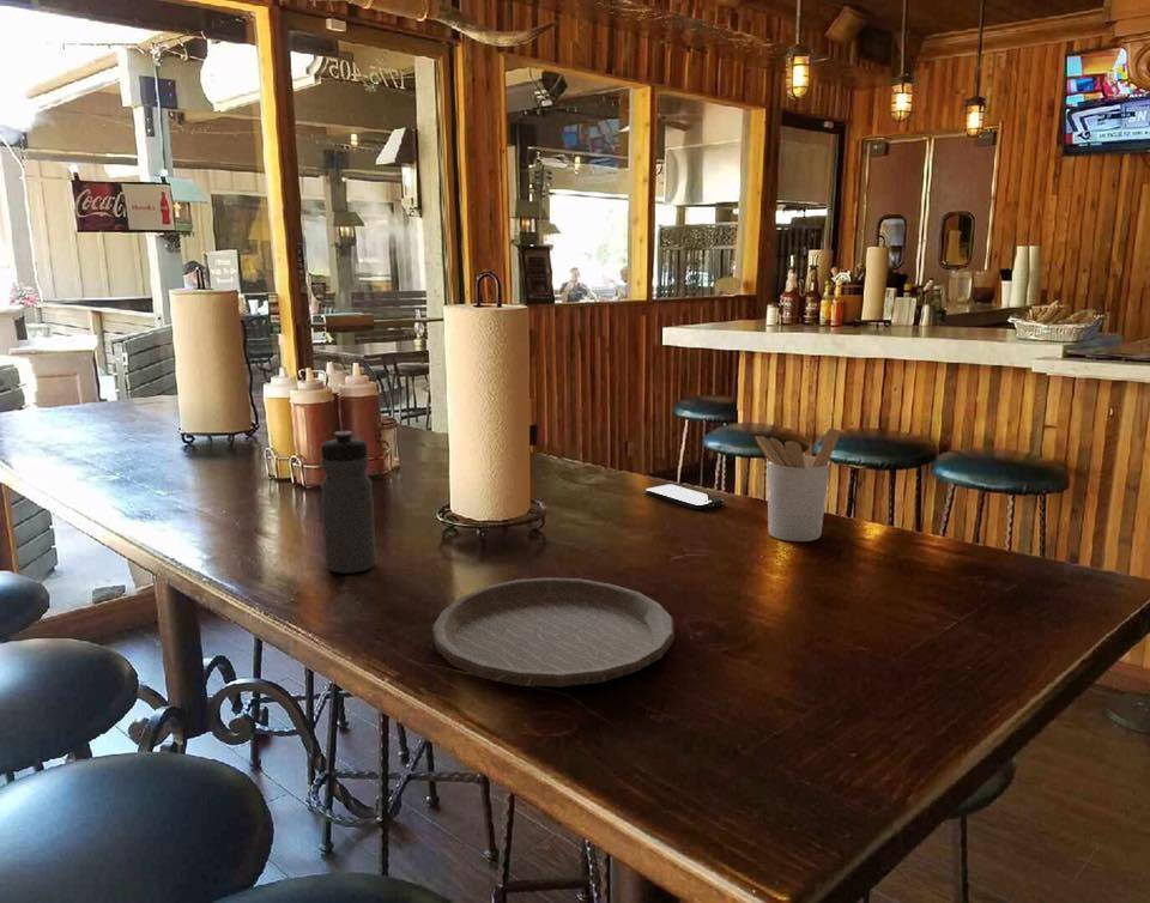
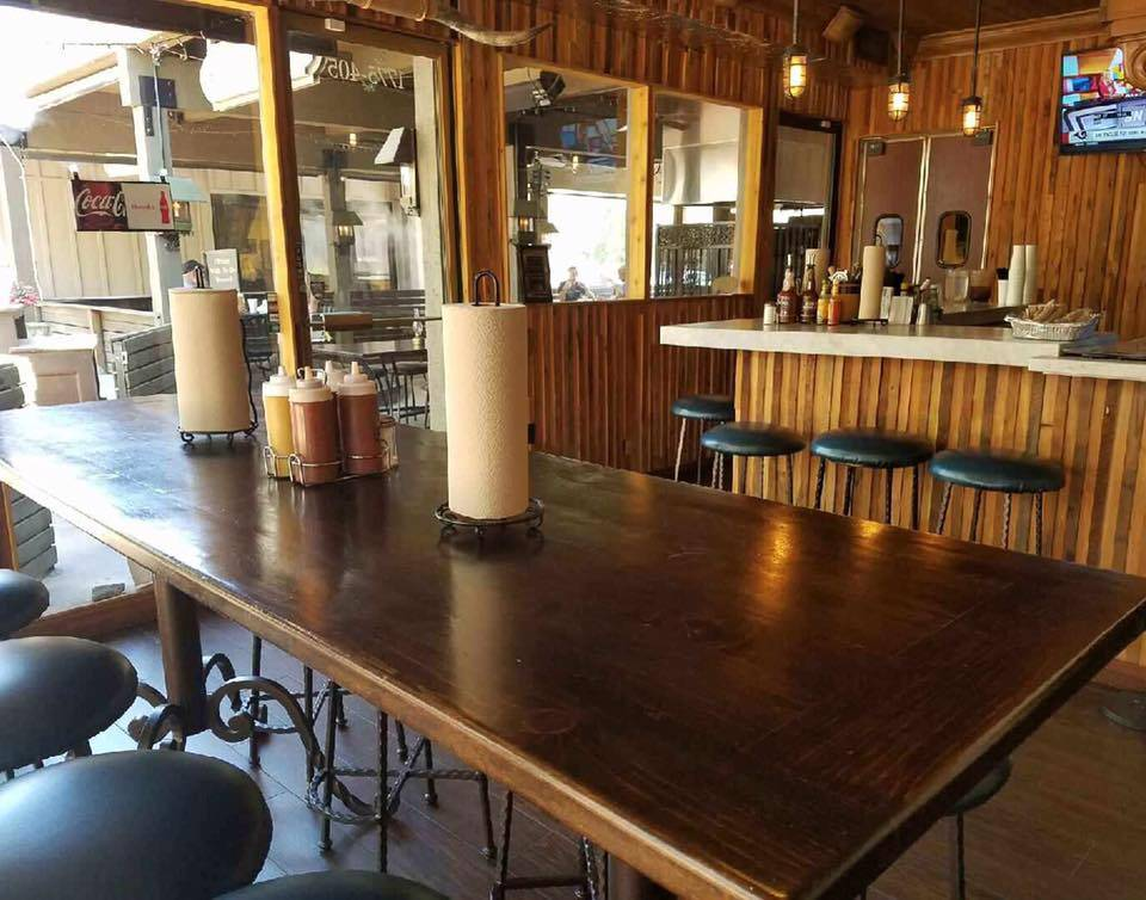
- water bottle [320,430,377,575]
- plate [431,576,676,687]
- utensil holder [753,428,841,543]
- smartphone [644,484,725,511]
